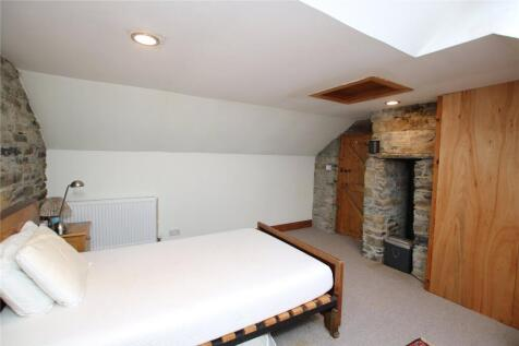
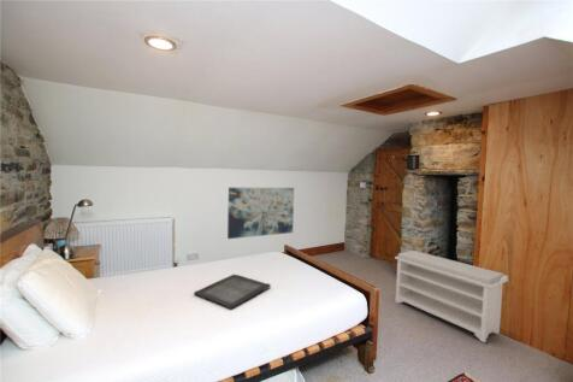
+ wall art [226,187,295,240]
+ bench [394,249,509,343]
+ serving tray [193,274,272,310]
